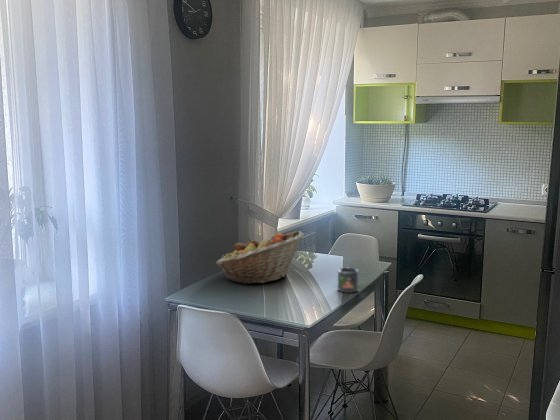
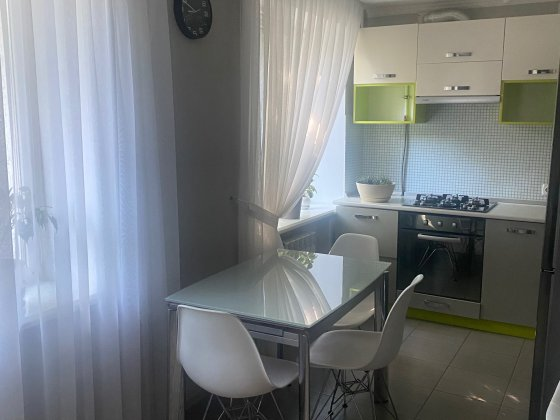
- fruit basket [215,230,305,285]
- mug [337,267,359,294]
